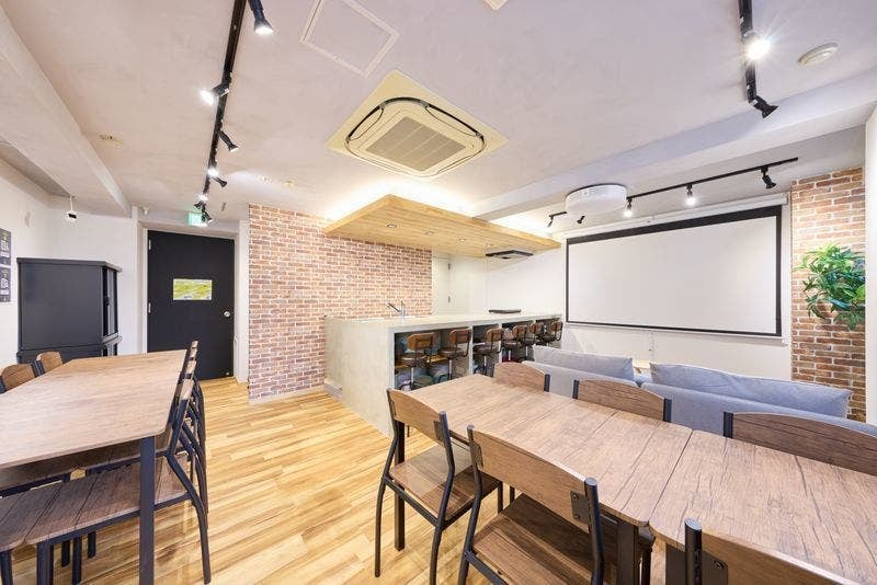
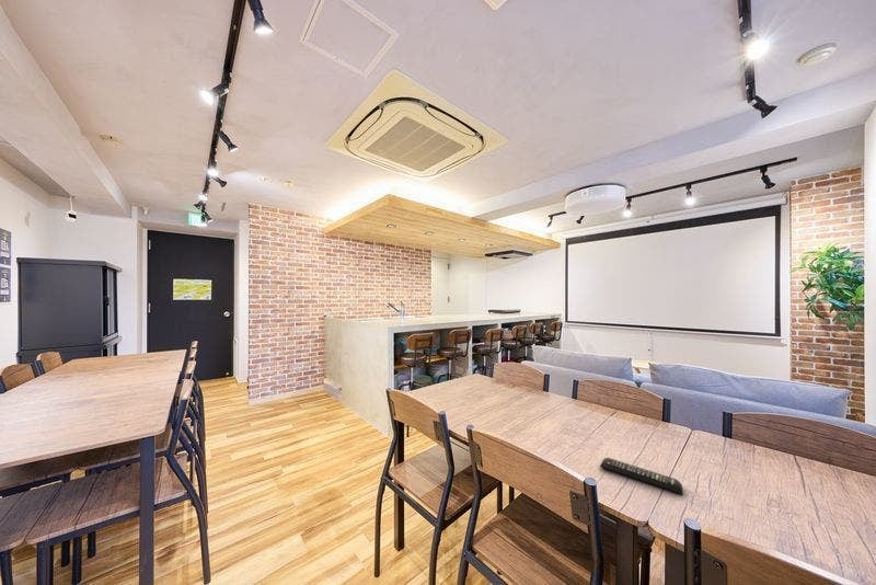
+ remote control [599,457,684,495]
